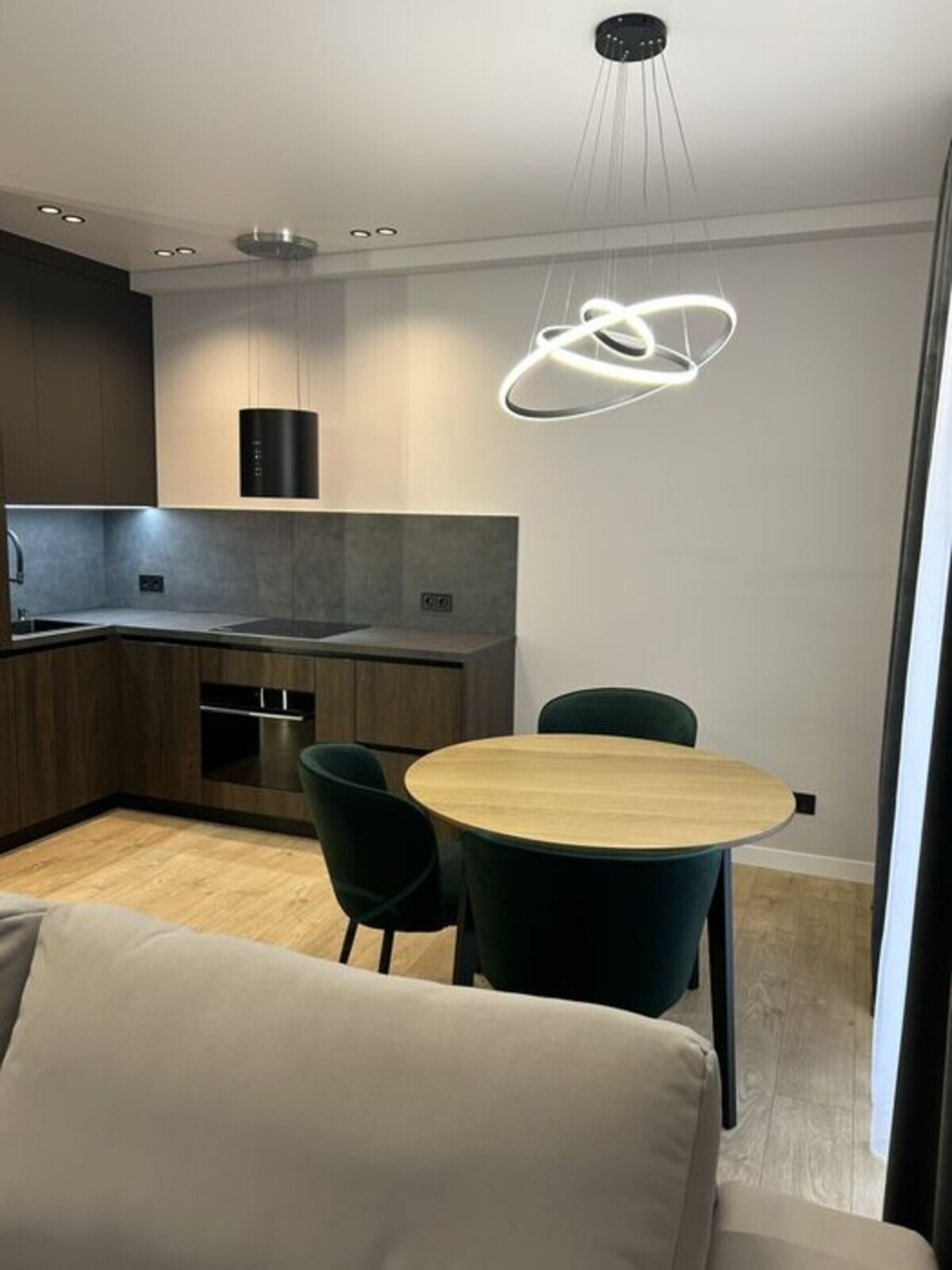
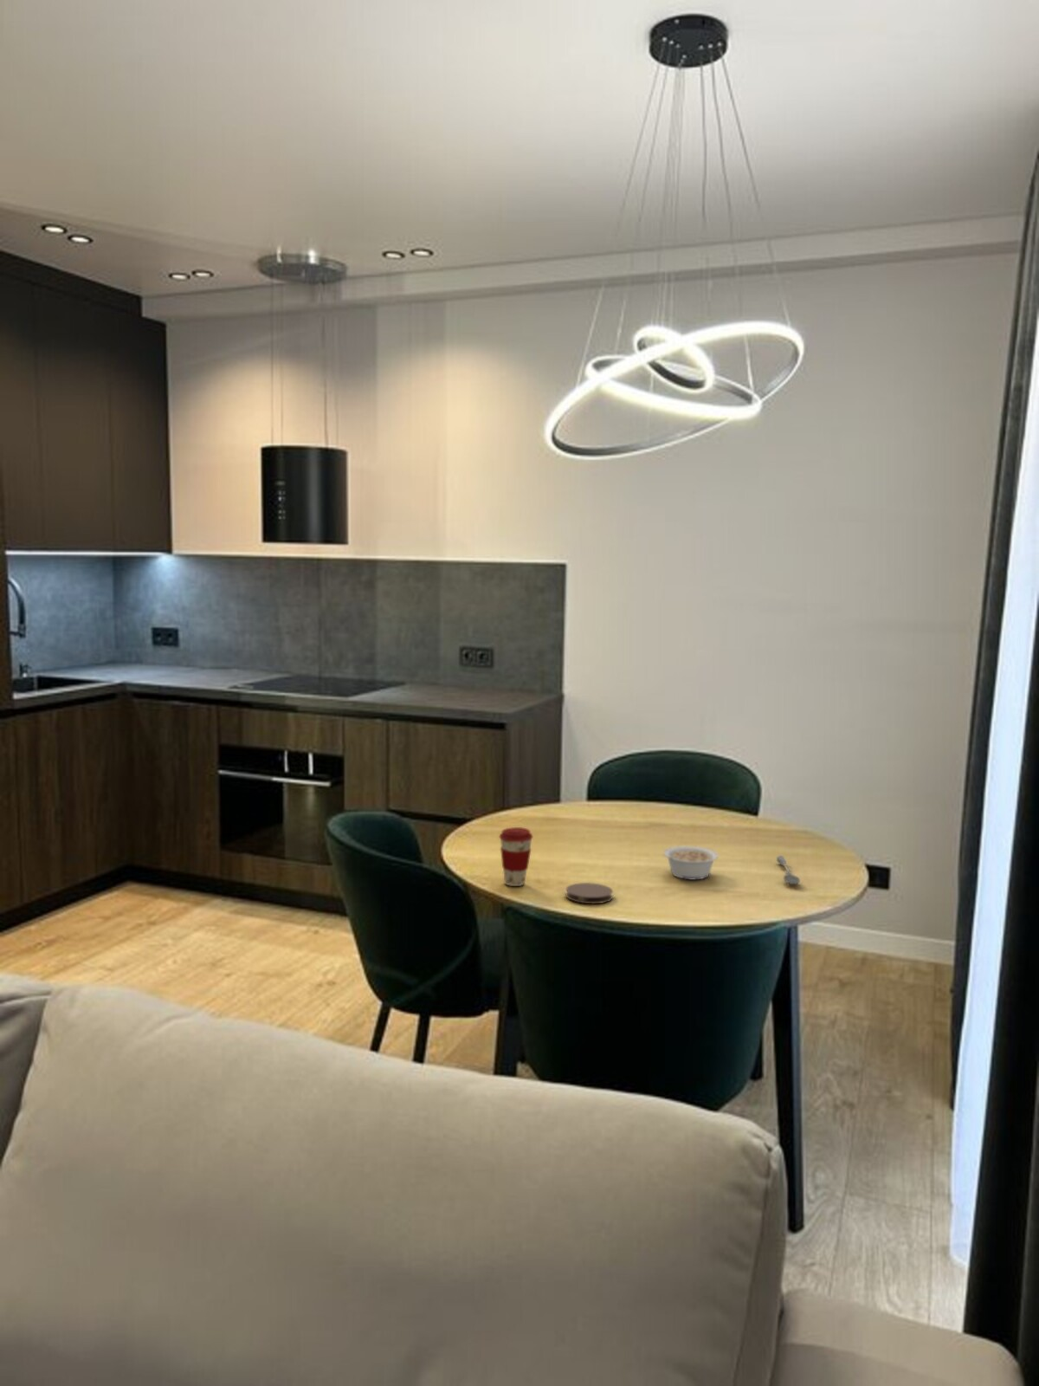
+ legume [661,846,718,880]
+ soupspoon [776,855,801,885]
+ coaster [565,882,613,905]
+ coffee cup [499,826,534,887]
